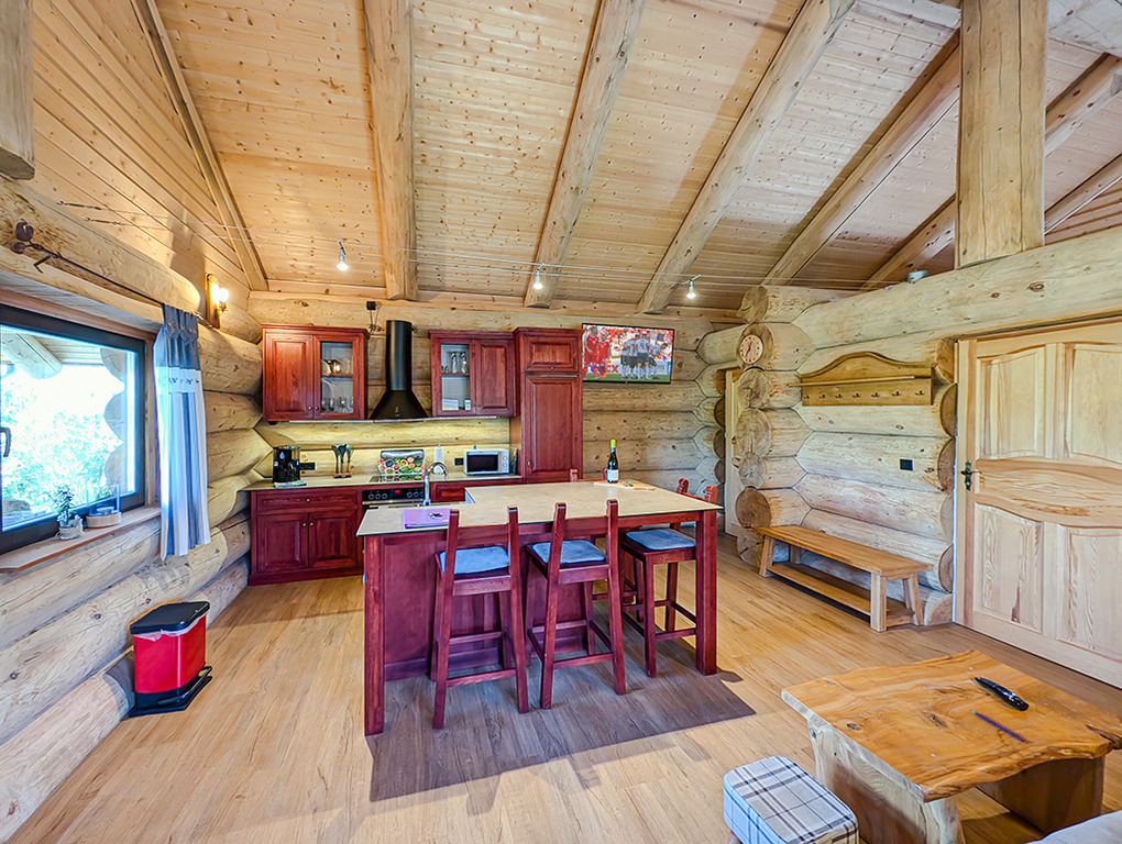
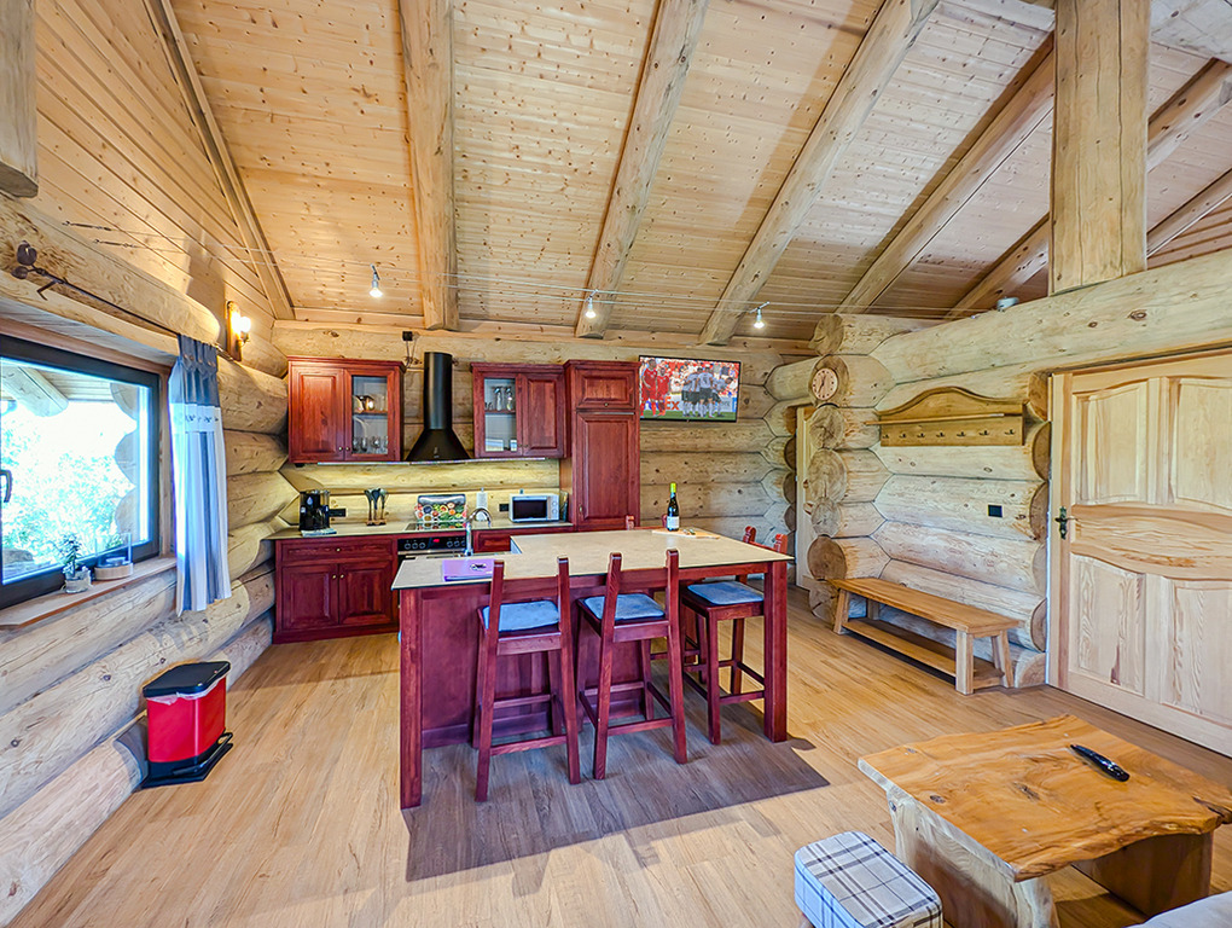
- pen [969,709,1025,743]
